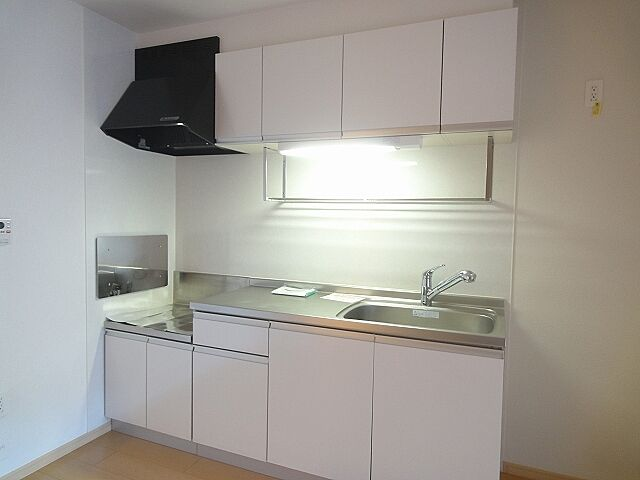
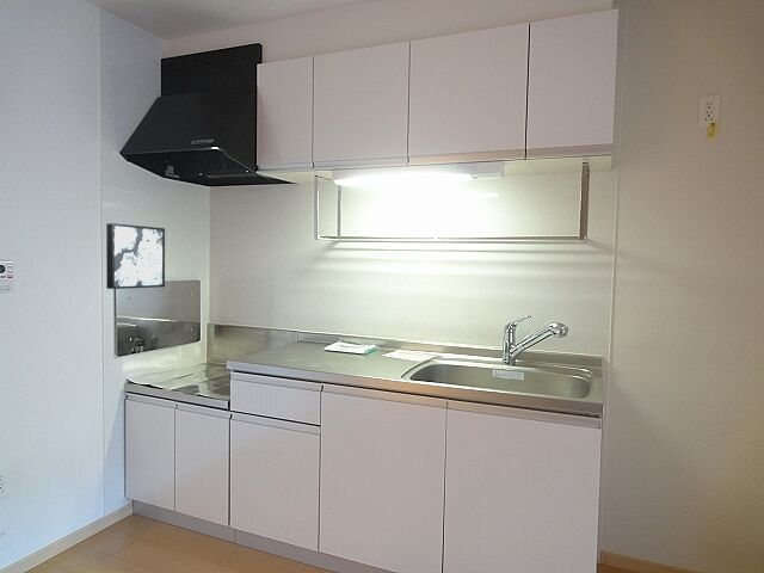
+ wall art [105,222,166,290]
